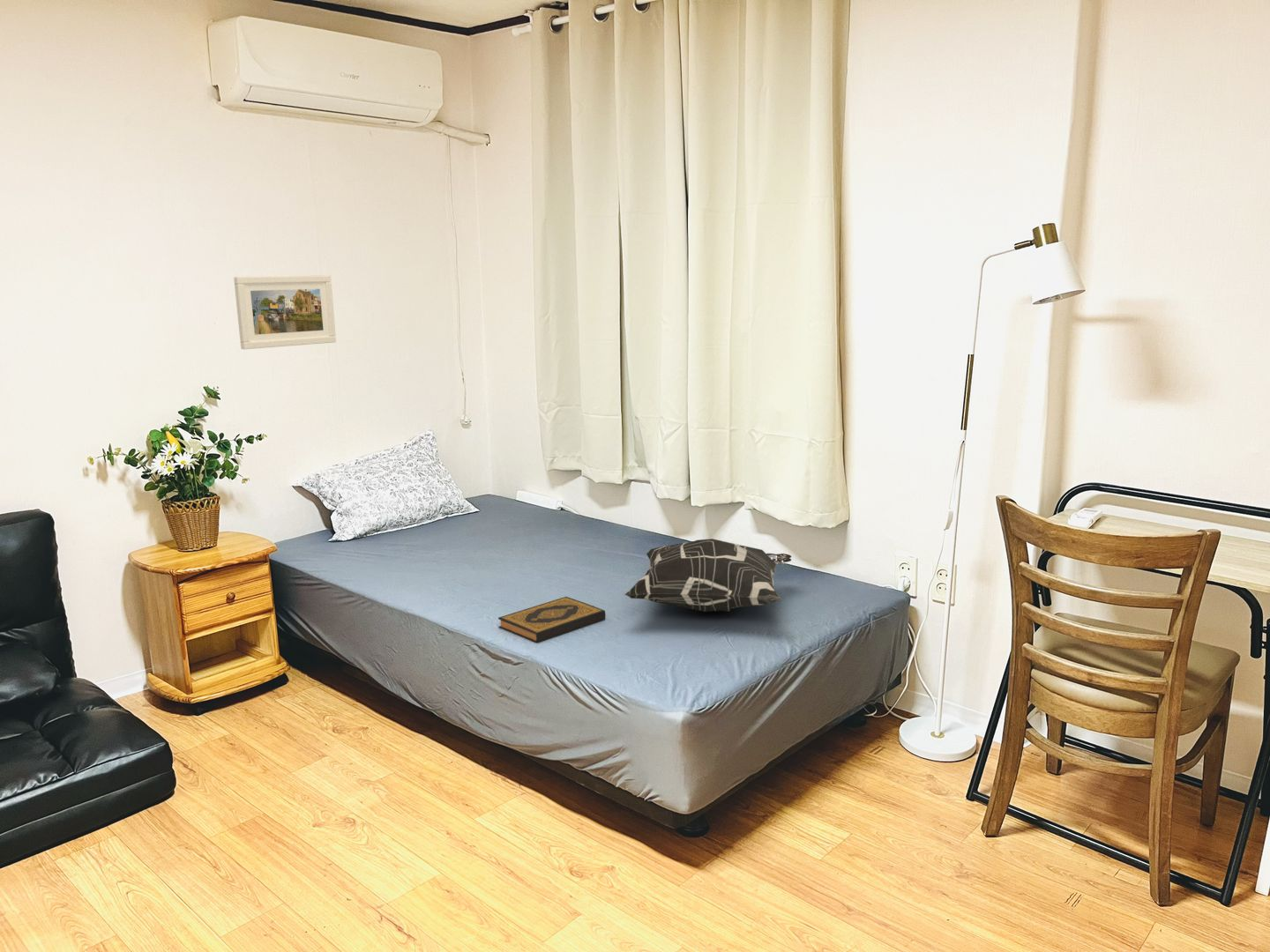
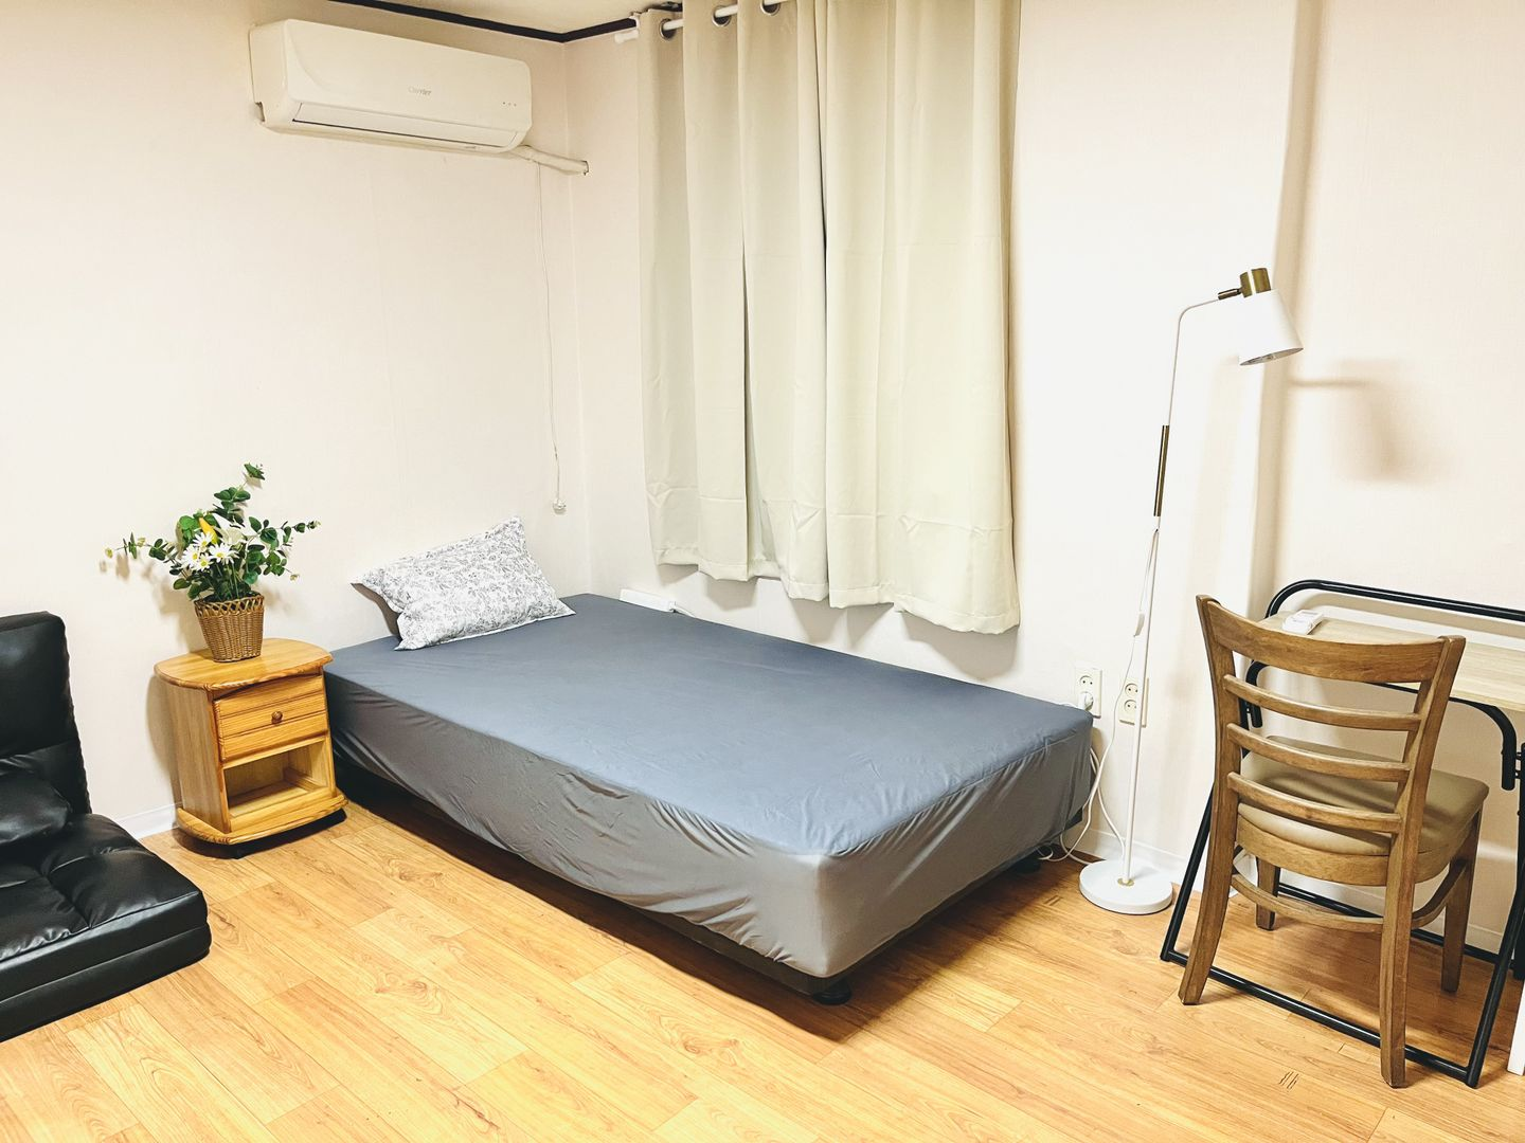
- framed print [233,274,337,350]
- decorative pillow [624,538,793,613]
- hardback book [497,596,606,643]
